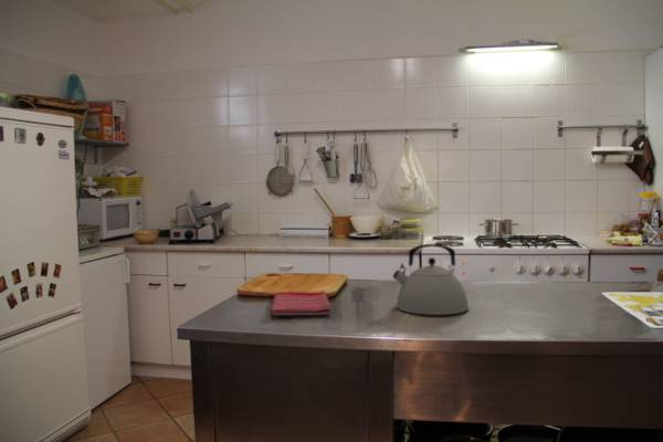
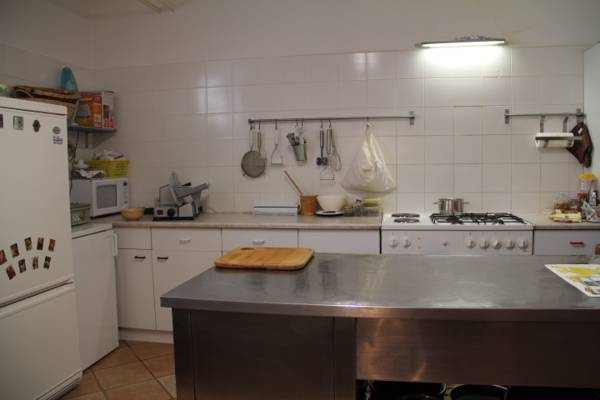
- kettle [392,243,470,316]
- dish towel [271,290,332,316]
